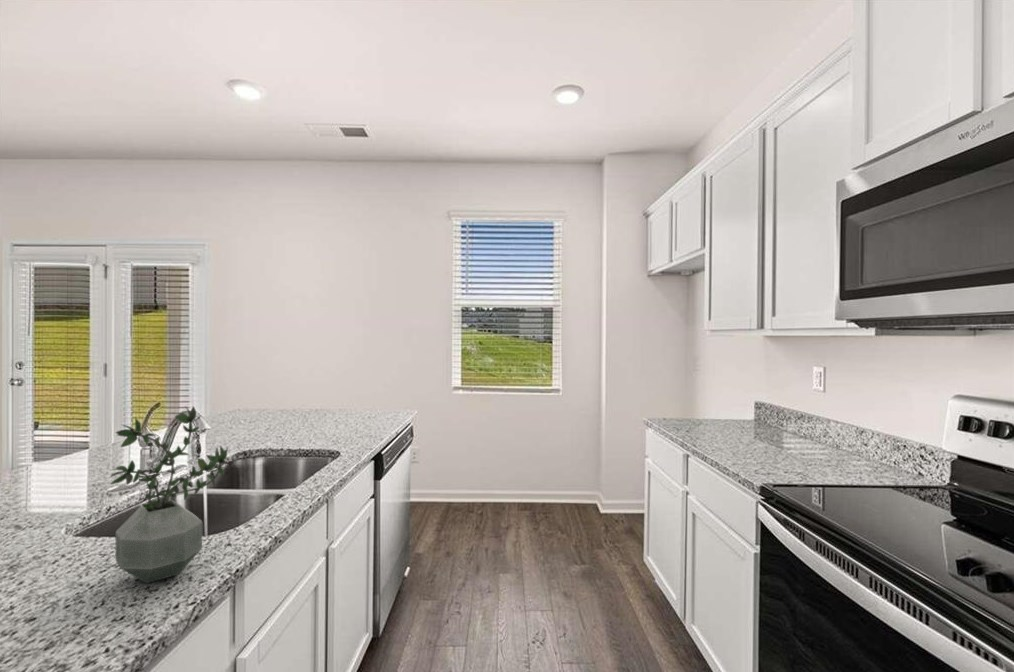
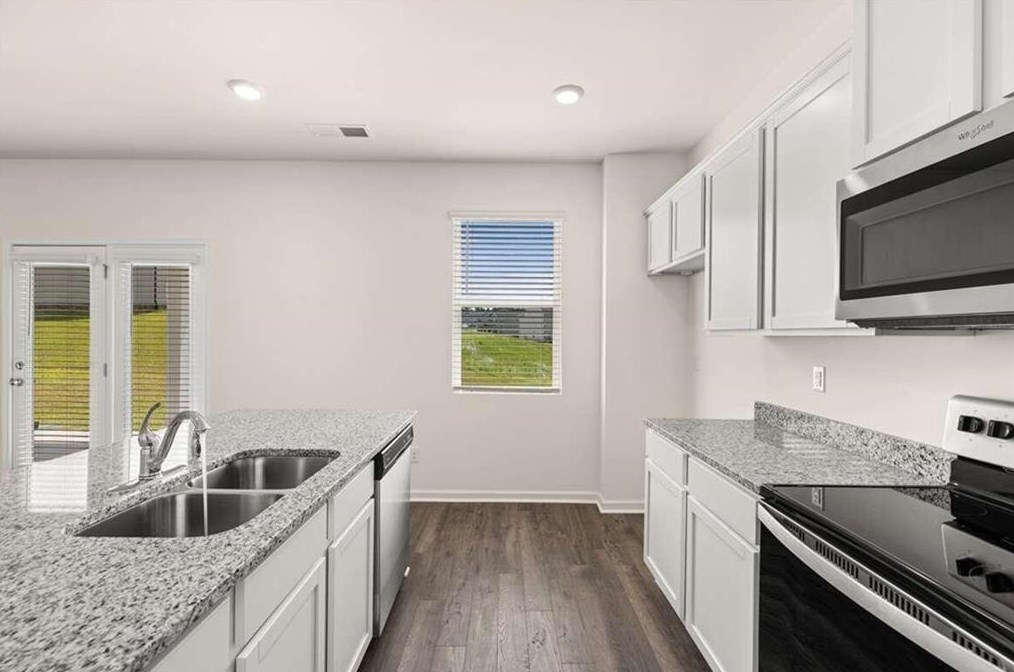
- potted plant [108,405,229,584]
